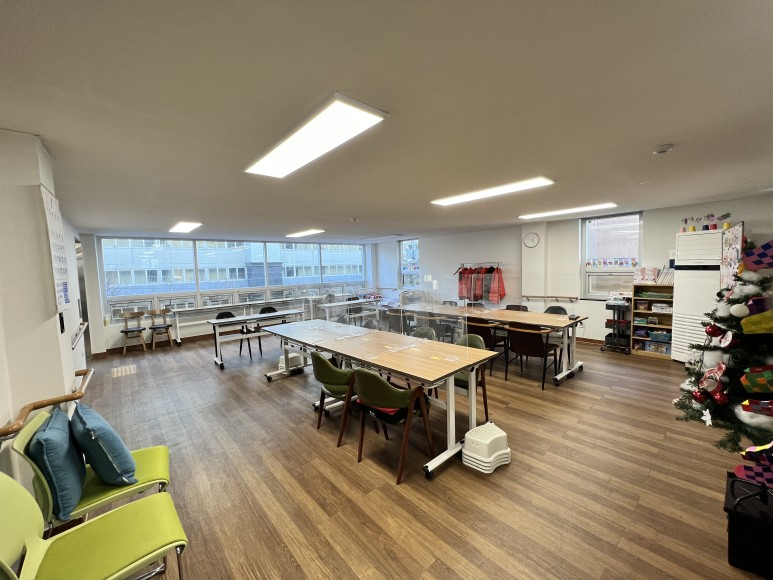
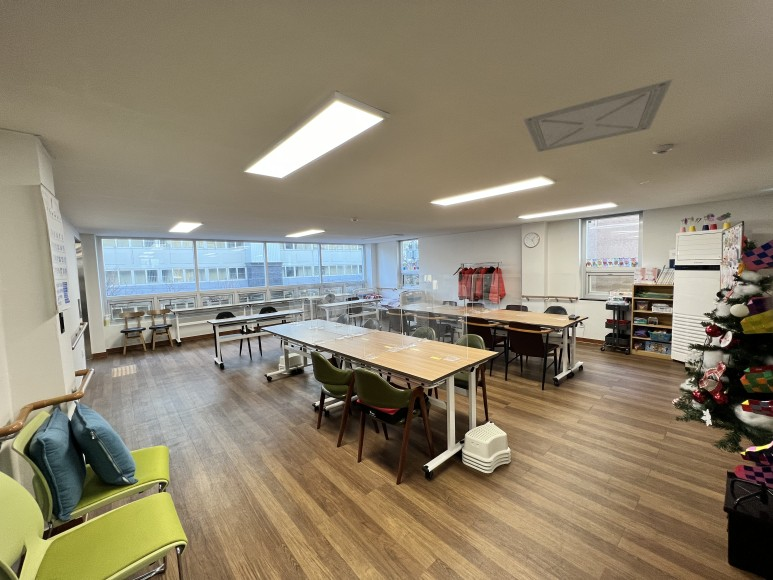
+ ceiling vent [522,78,674,153]
